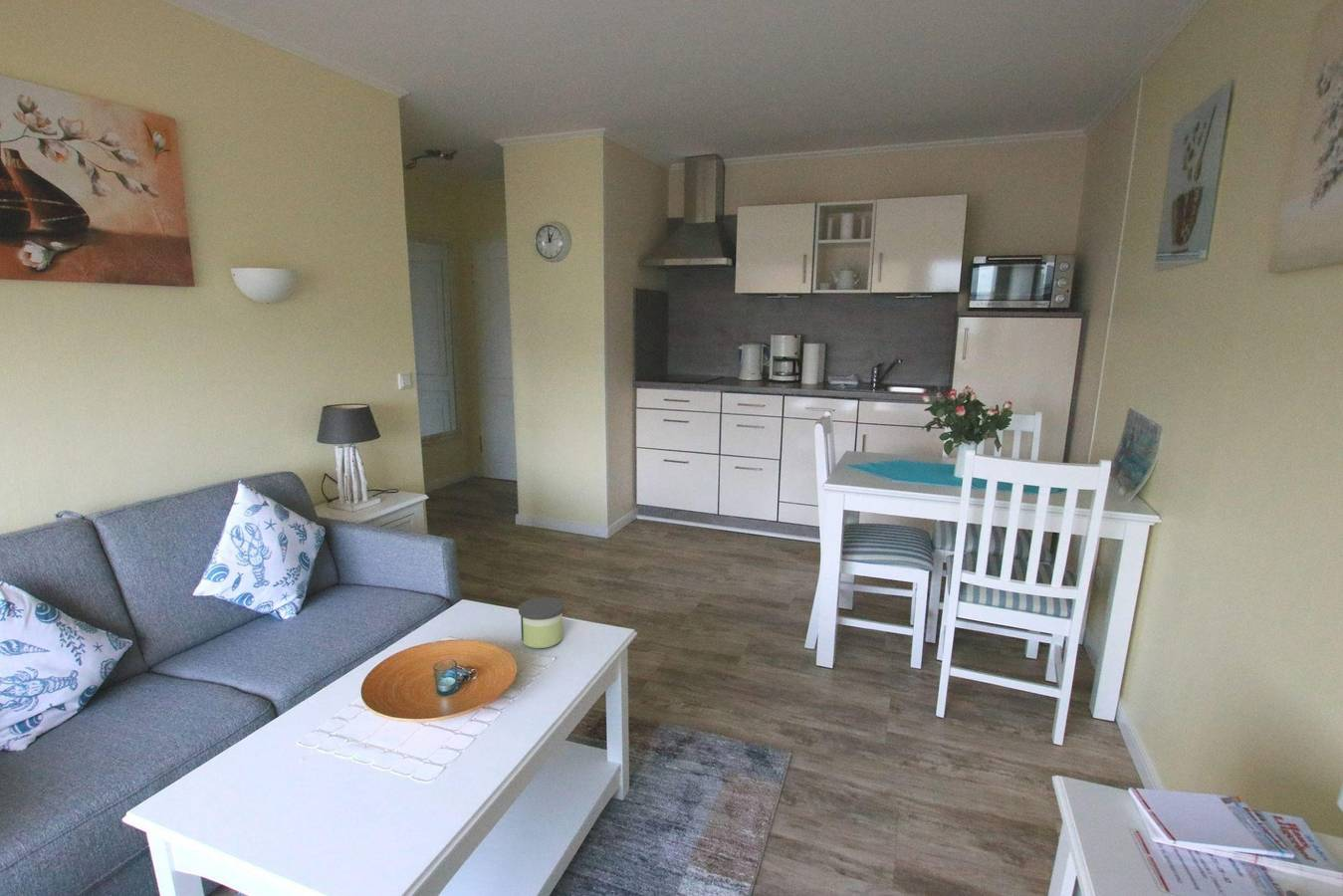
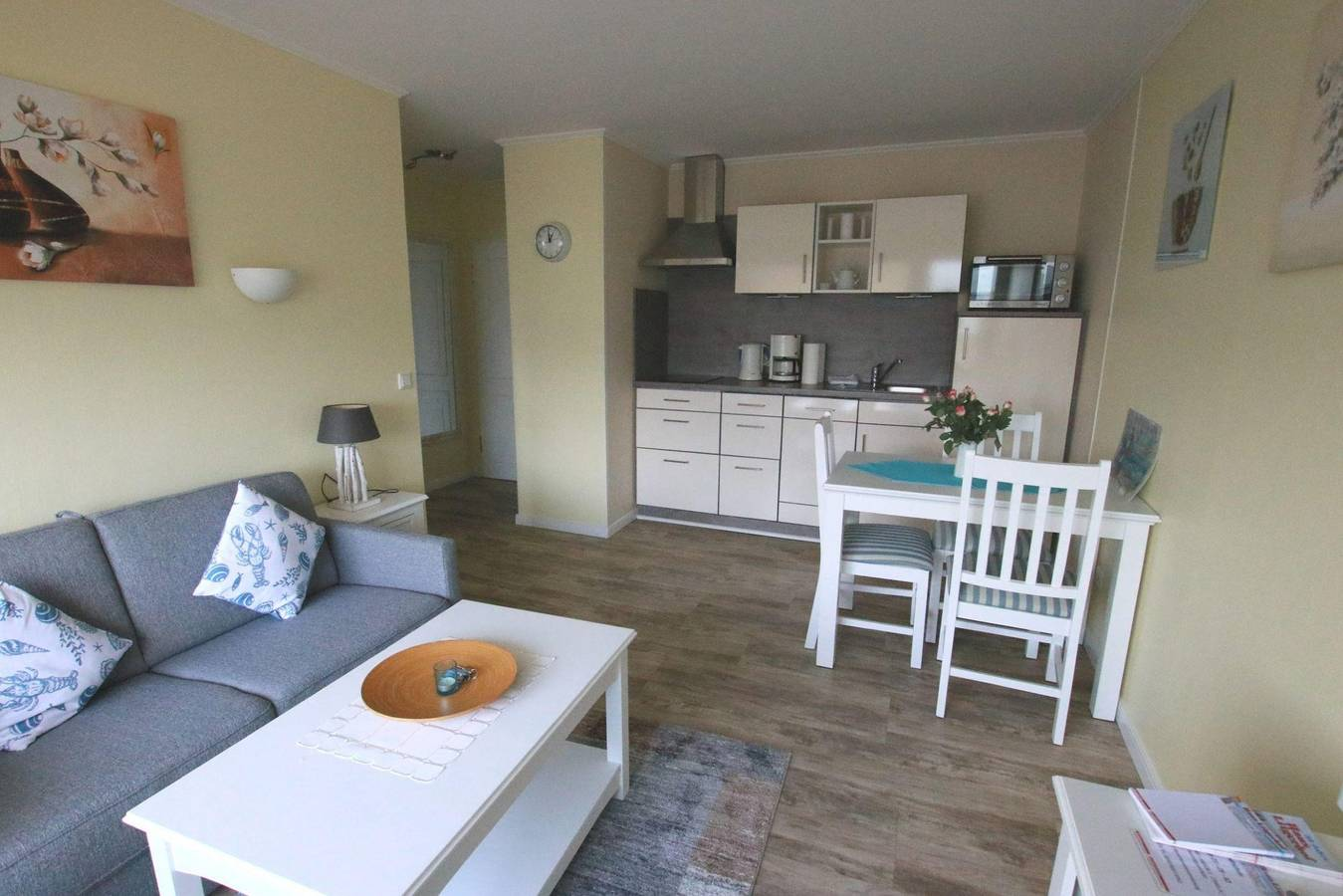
- candle [518,596,565,649]
